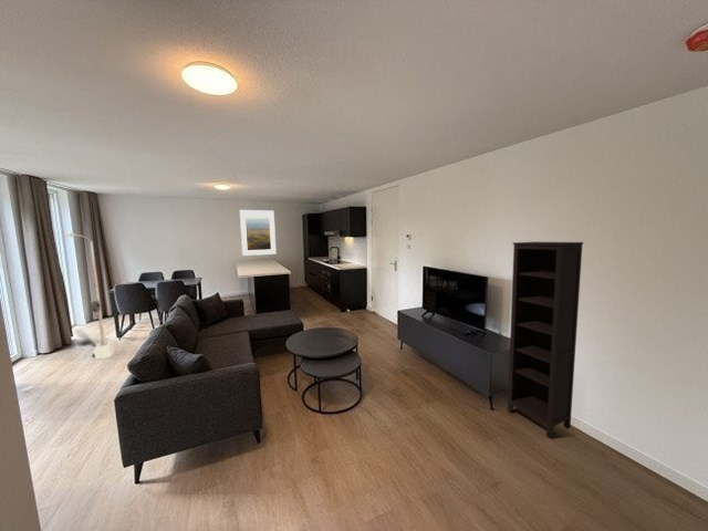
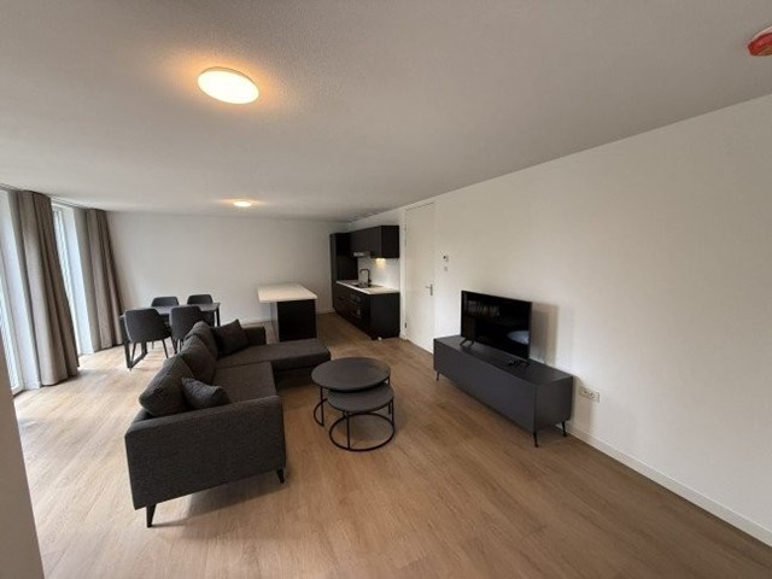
- street lamp [62,232,115,360]
- bookcase [507,241,584,439]
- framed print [239,209,278,257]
